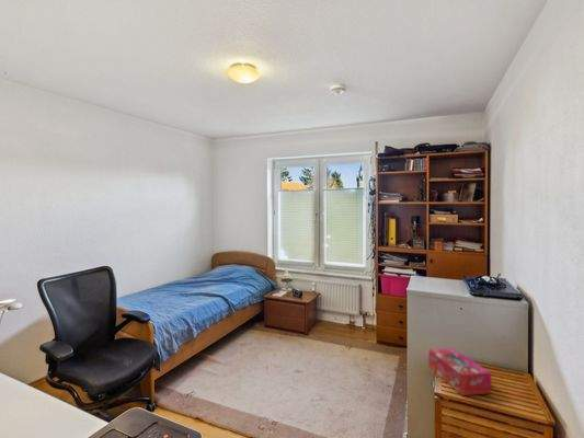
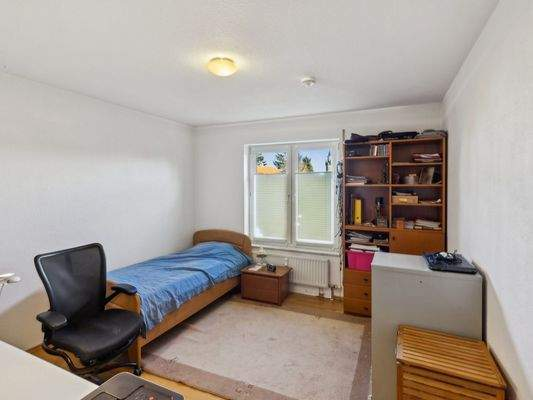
- tissue box [427,347,492,396]
